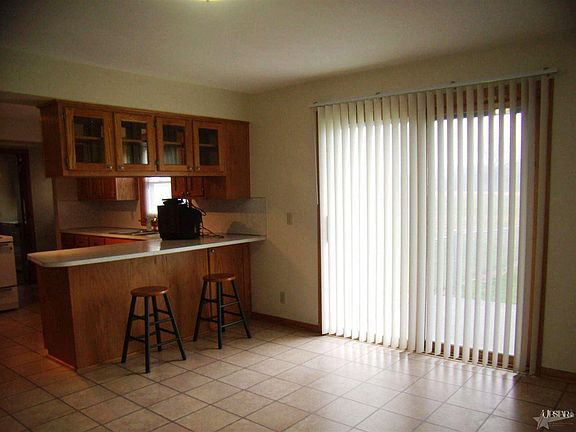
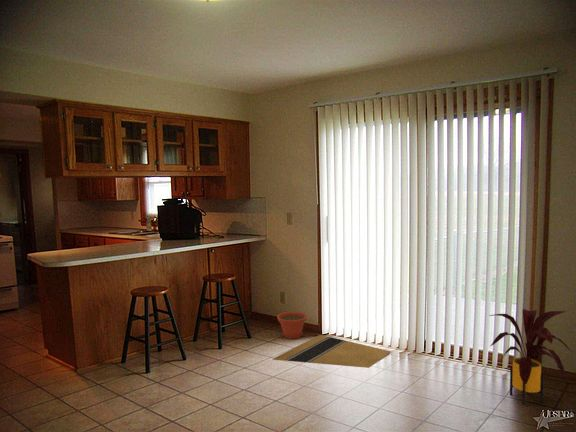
+ door mat [271,334,392,369]
+ house plant [488,308,573,406]
+ plant pot [276,311,308,340]
